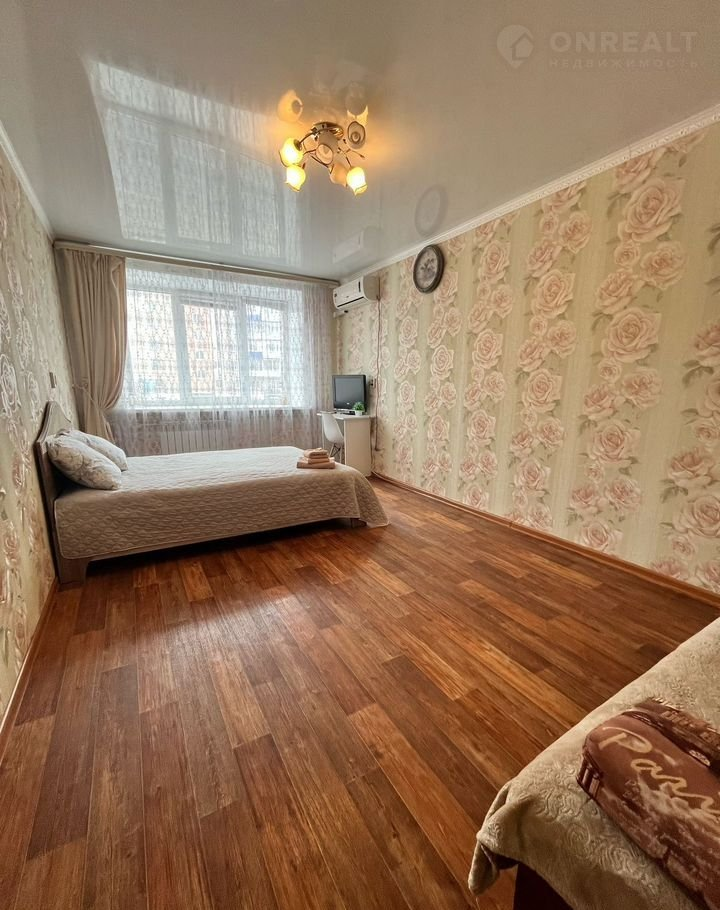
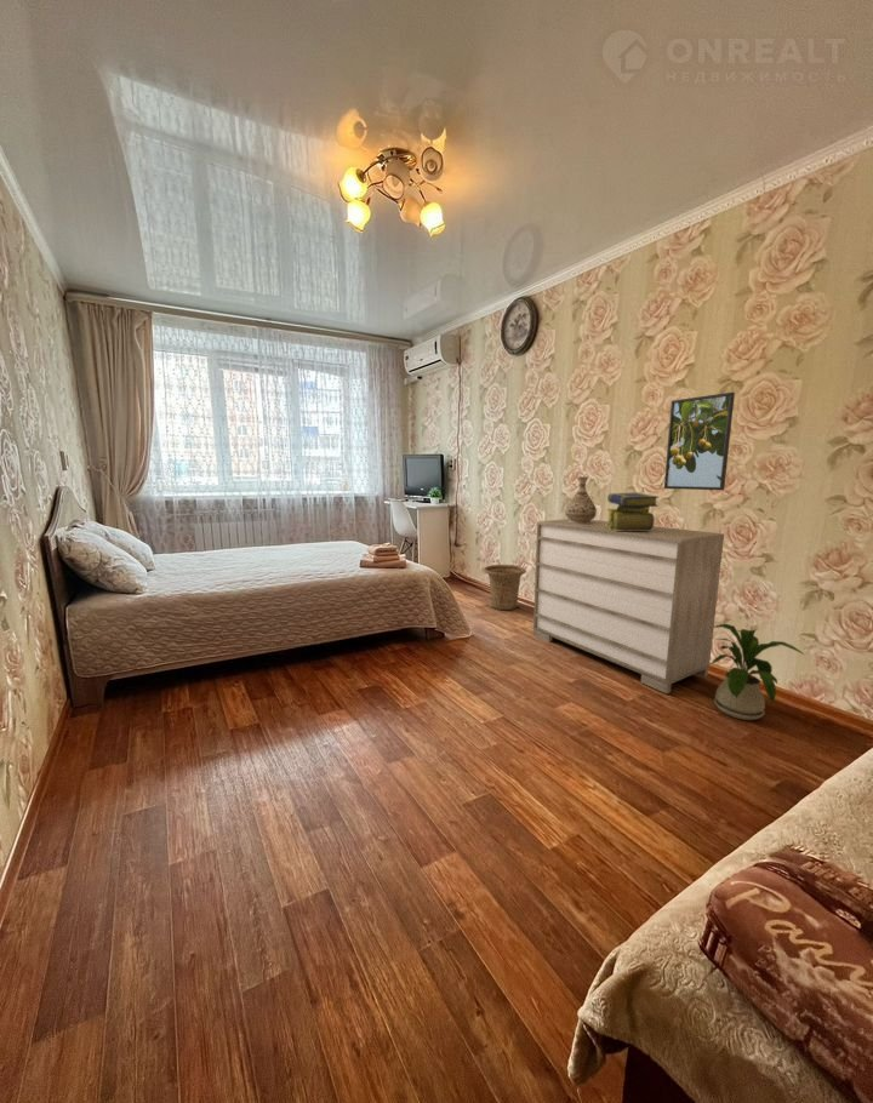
+ stack of books [606,491,660,531]
+ basket [483,564,527,612]
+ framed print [663,392,736,491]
+ vase [564,475,598,524]
+ house plant [706,623,805,721]
+ dresser [532,518,725,695]
